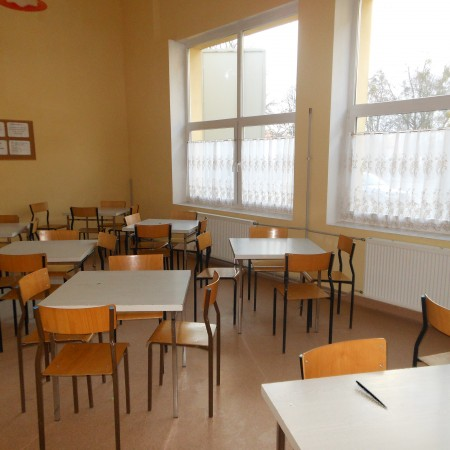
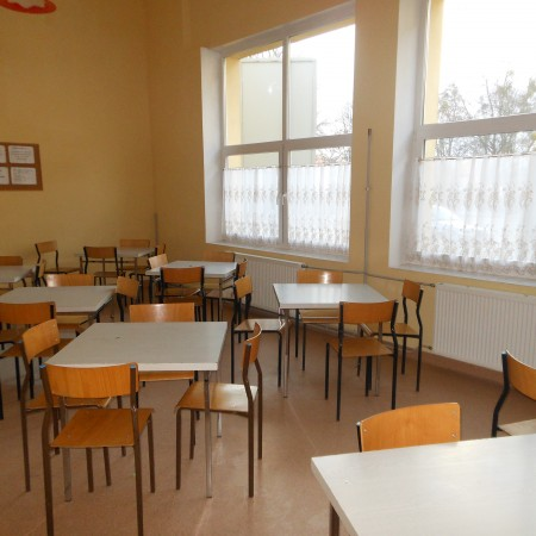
- pen [355,380,388,409]
